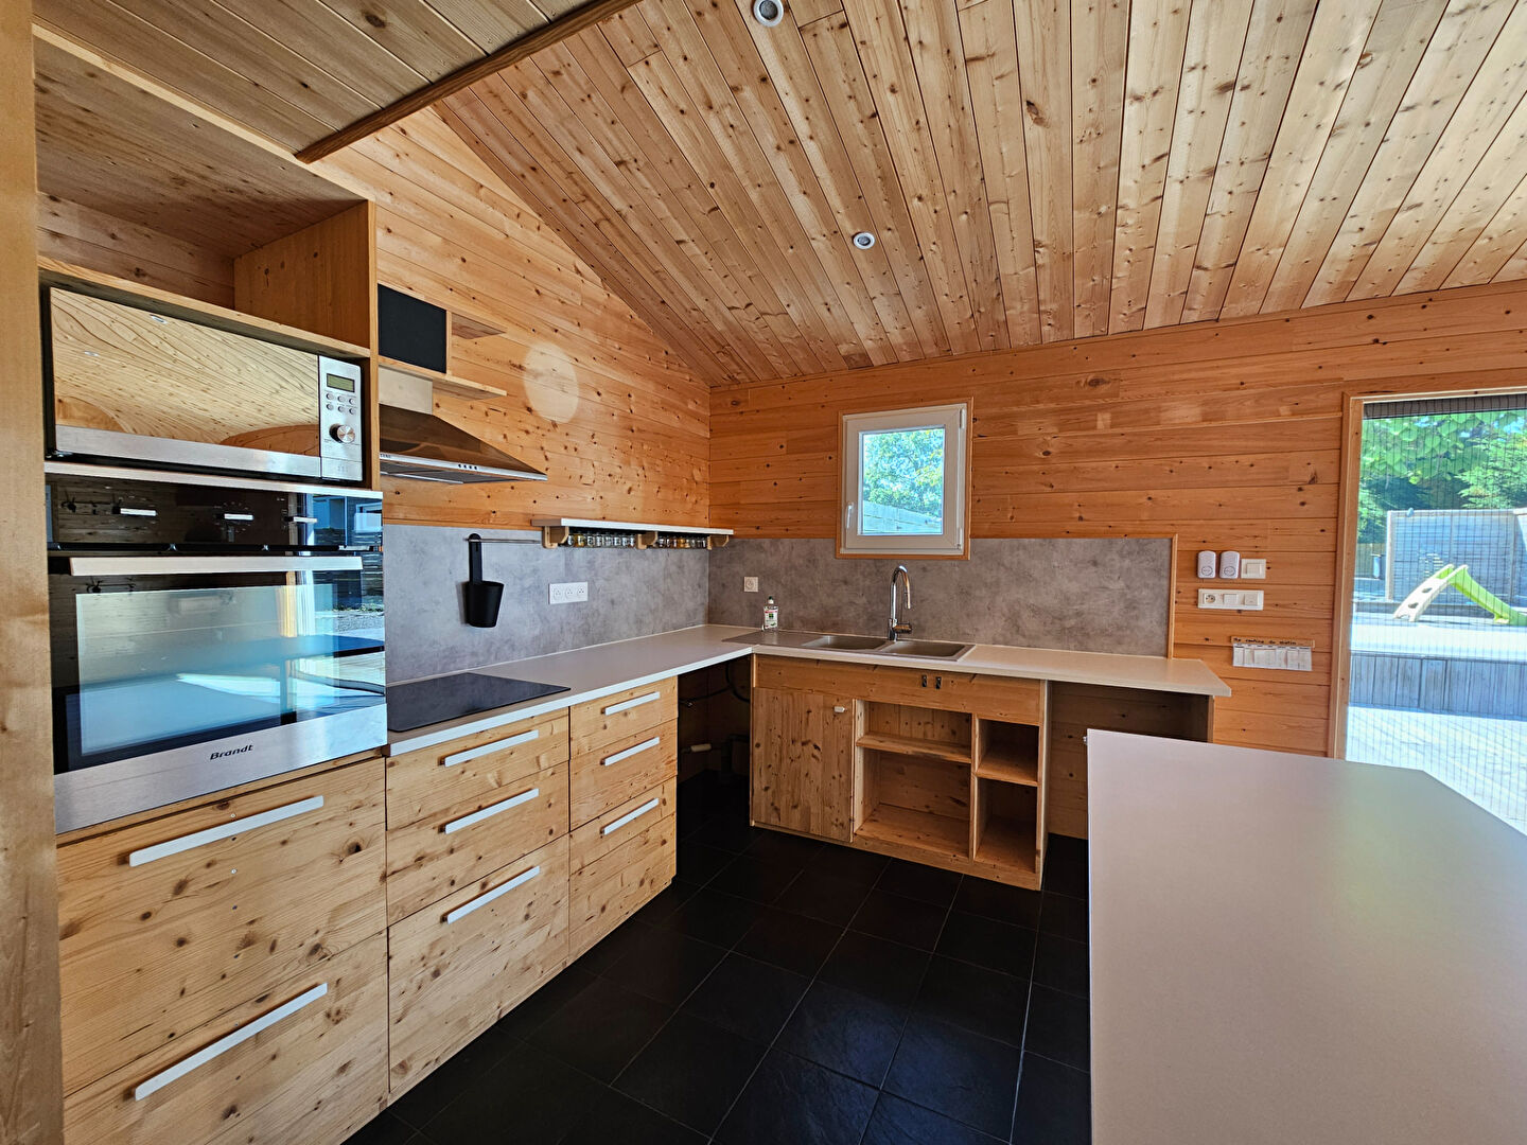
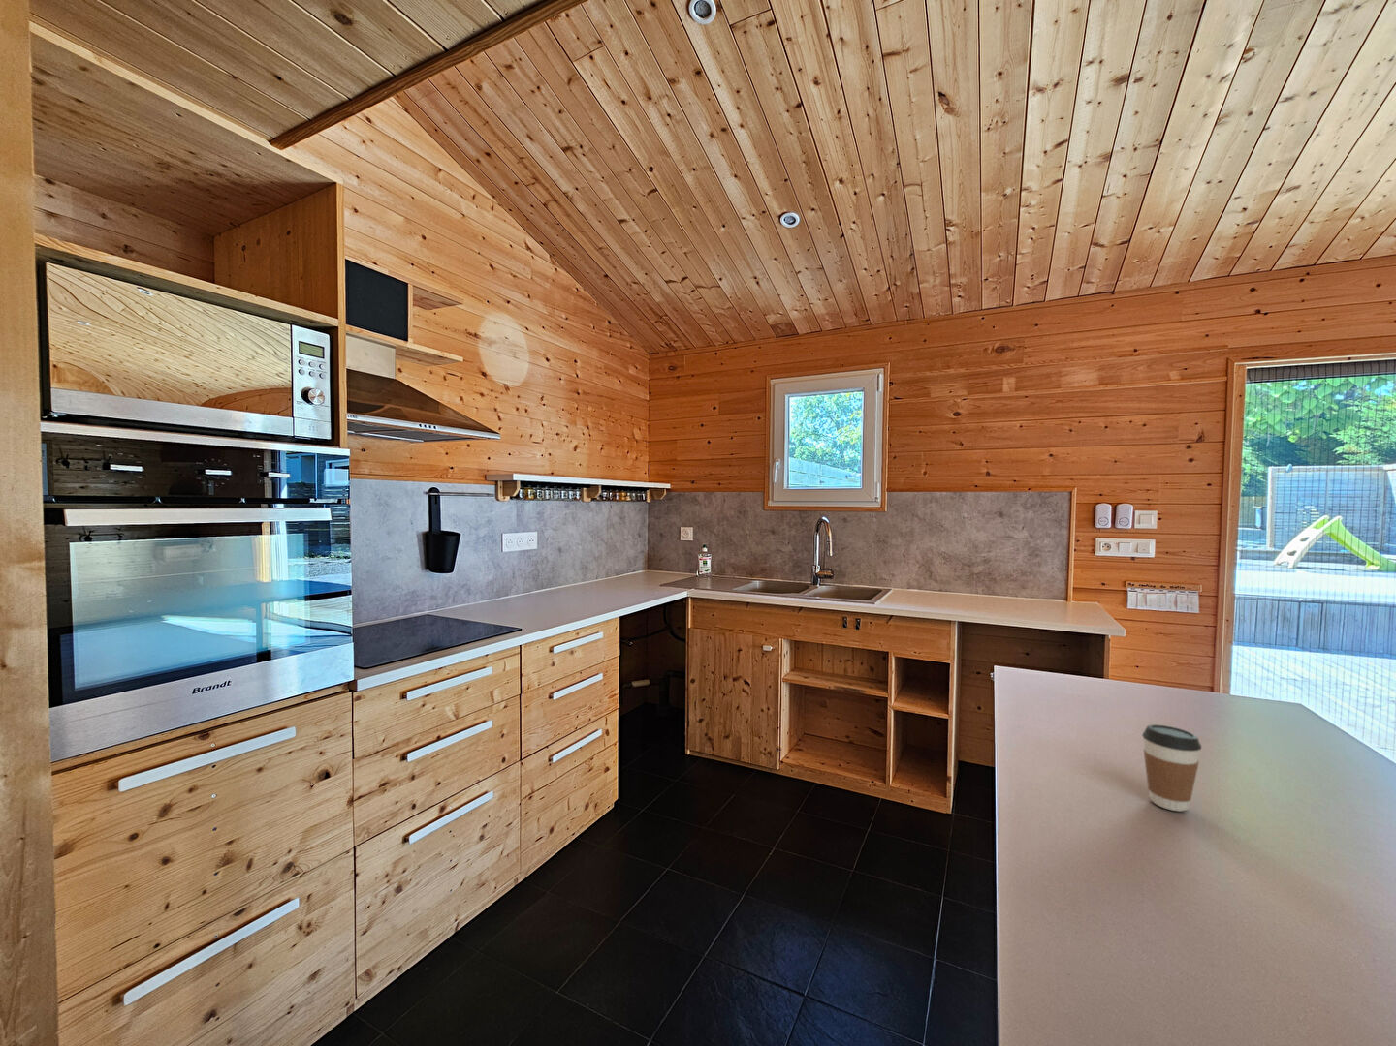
+ coffee cup [1141,723,1203,813]
